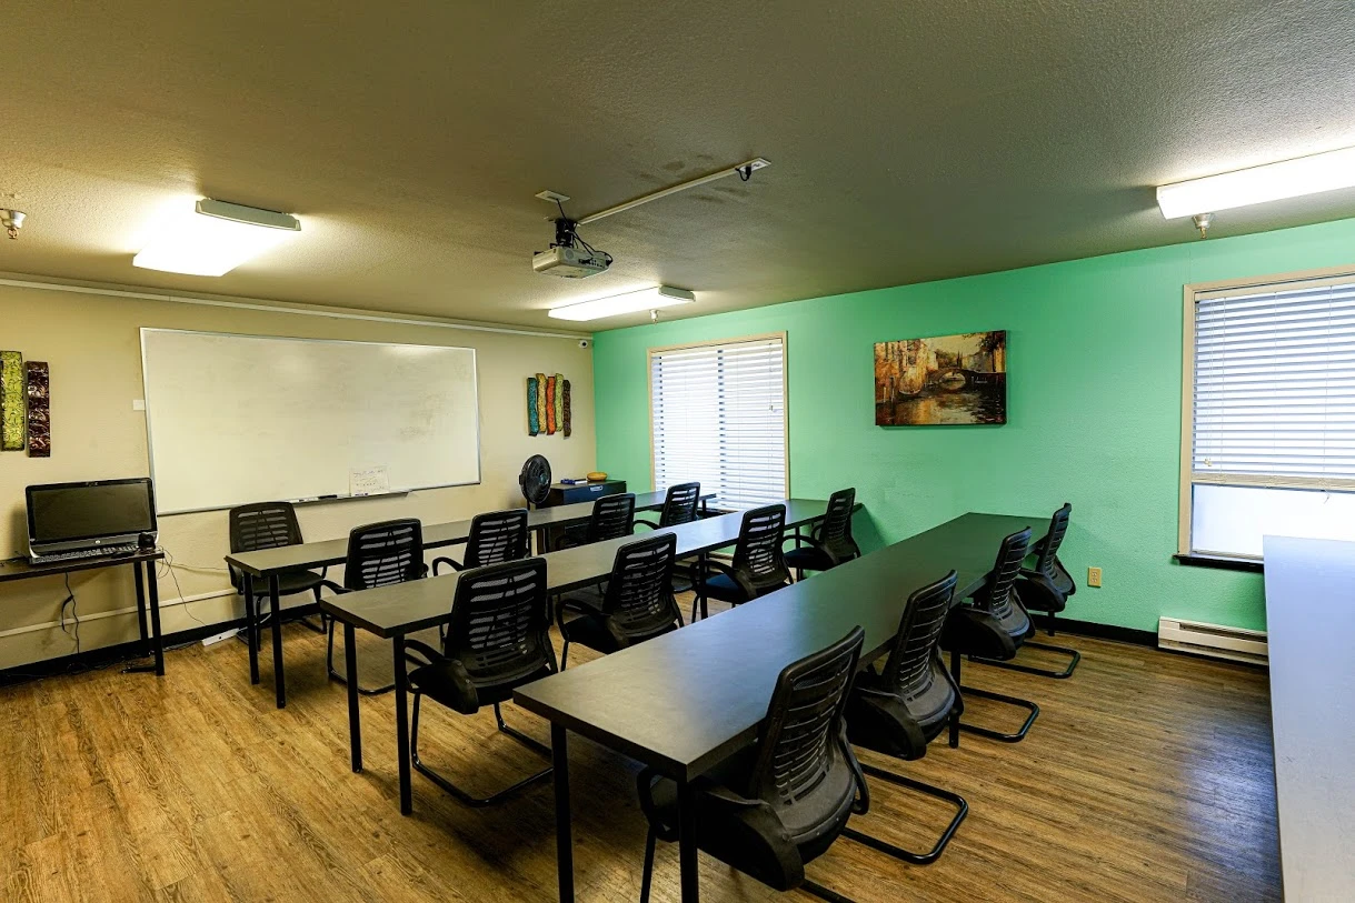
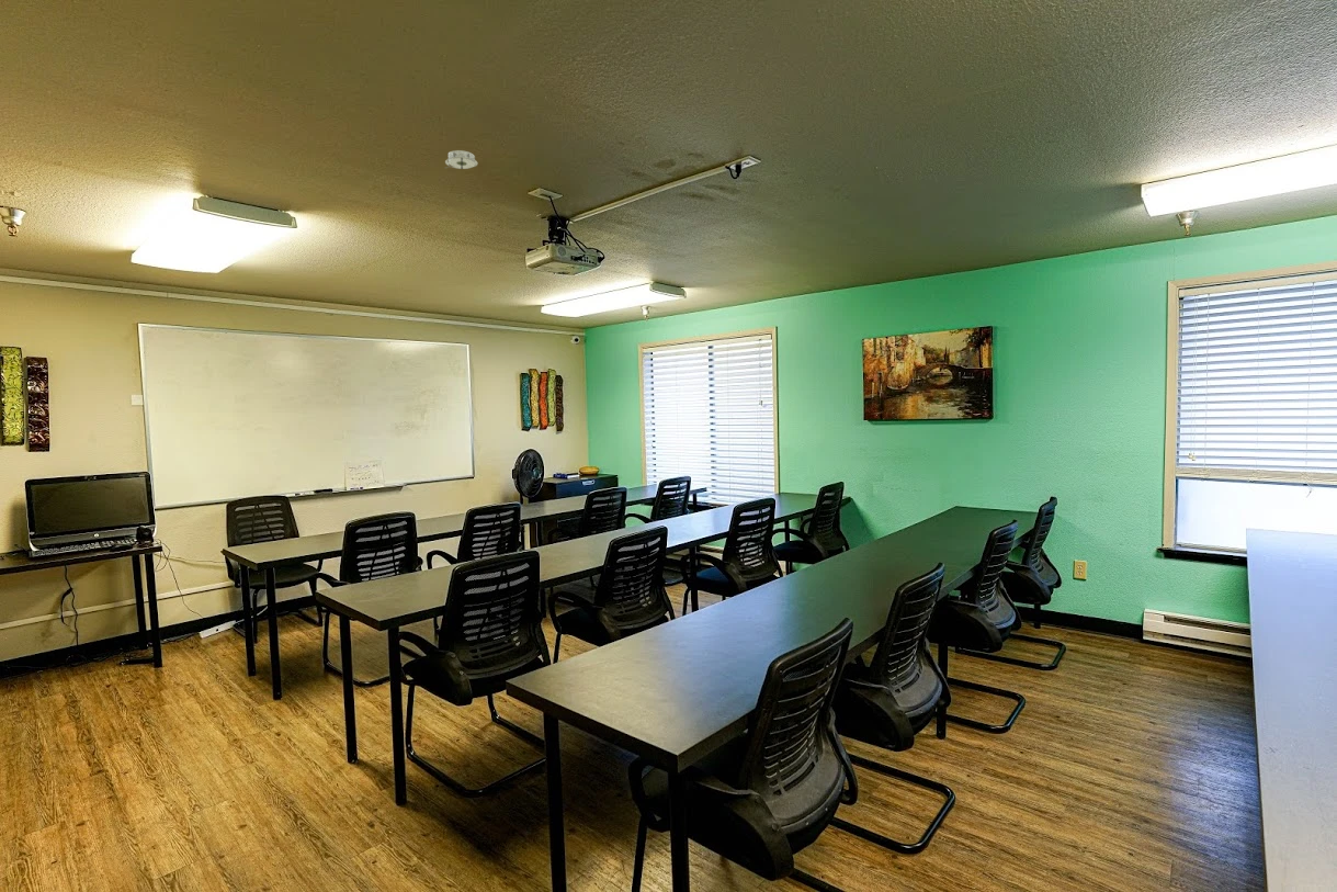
+ smoke detector [444,149,478,170]
